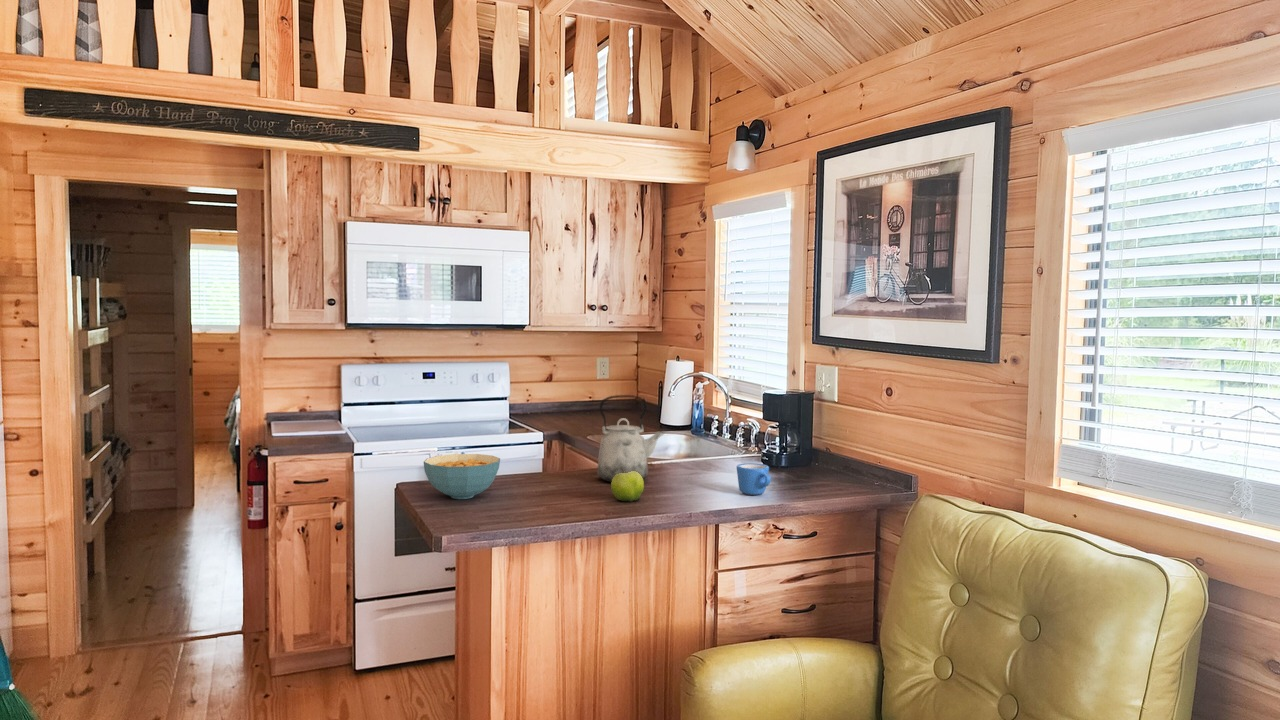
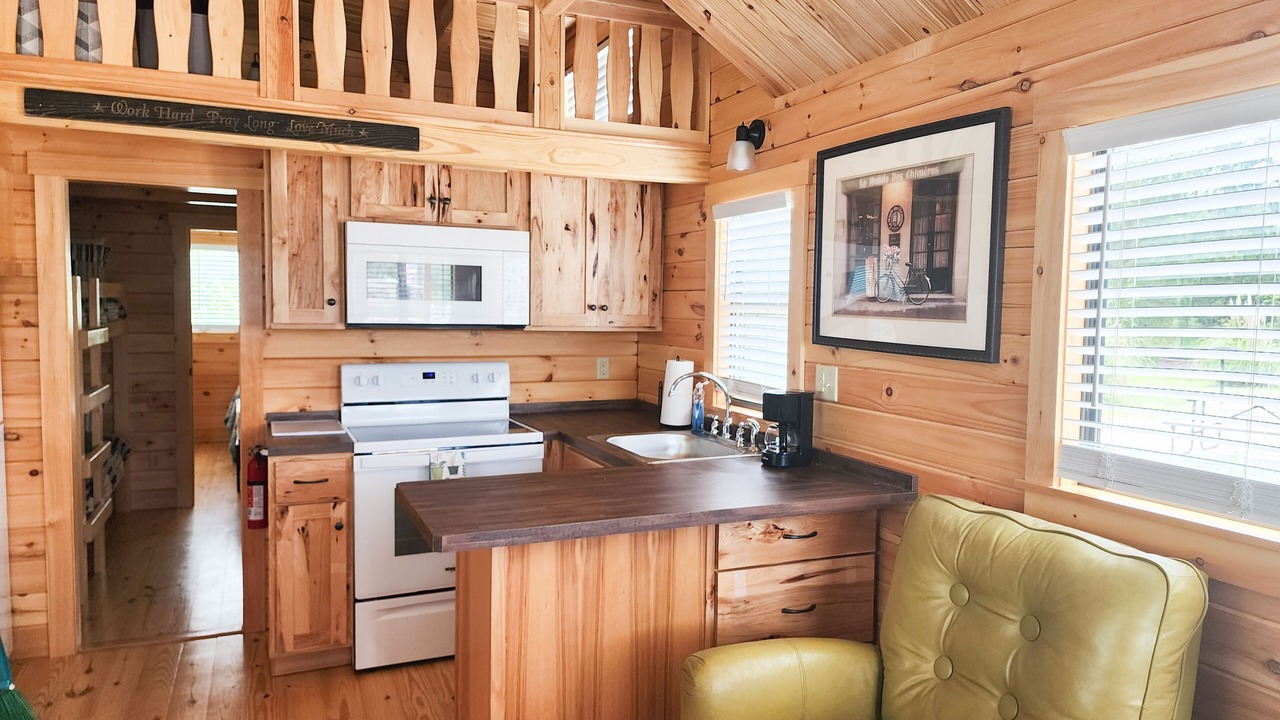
- mug [736,462,772,496]
- kettle [596,394,665,483]
- cereal bowl [423,453,501,500]
- fruit [610,469,645,503]
